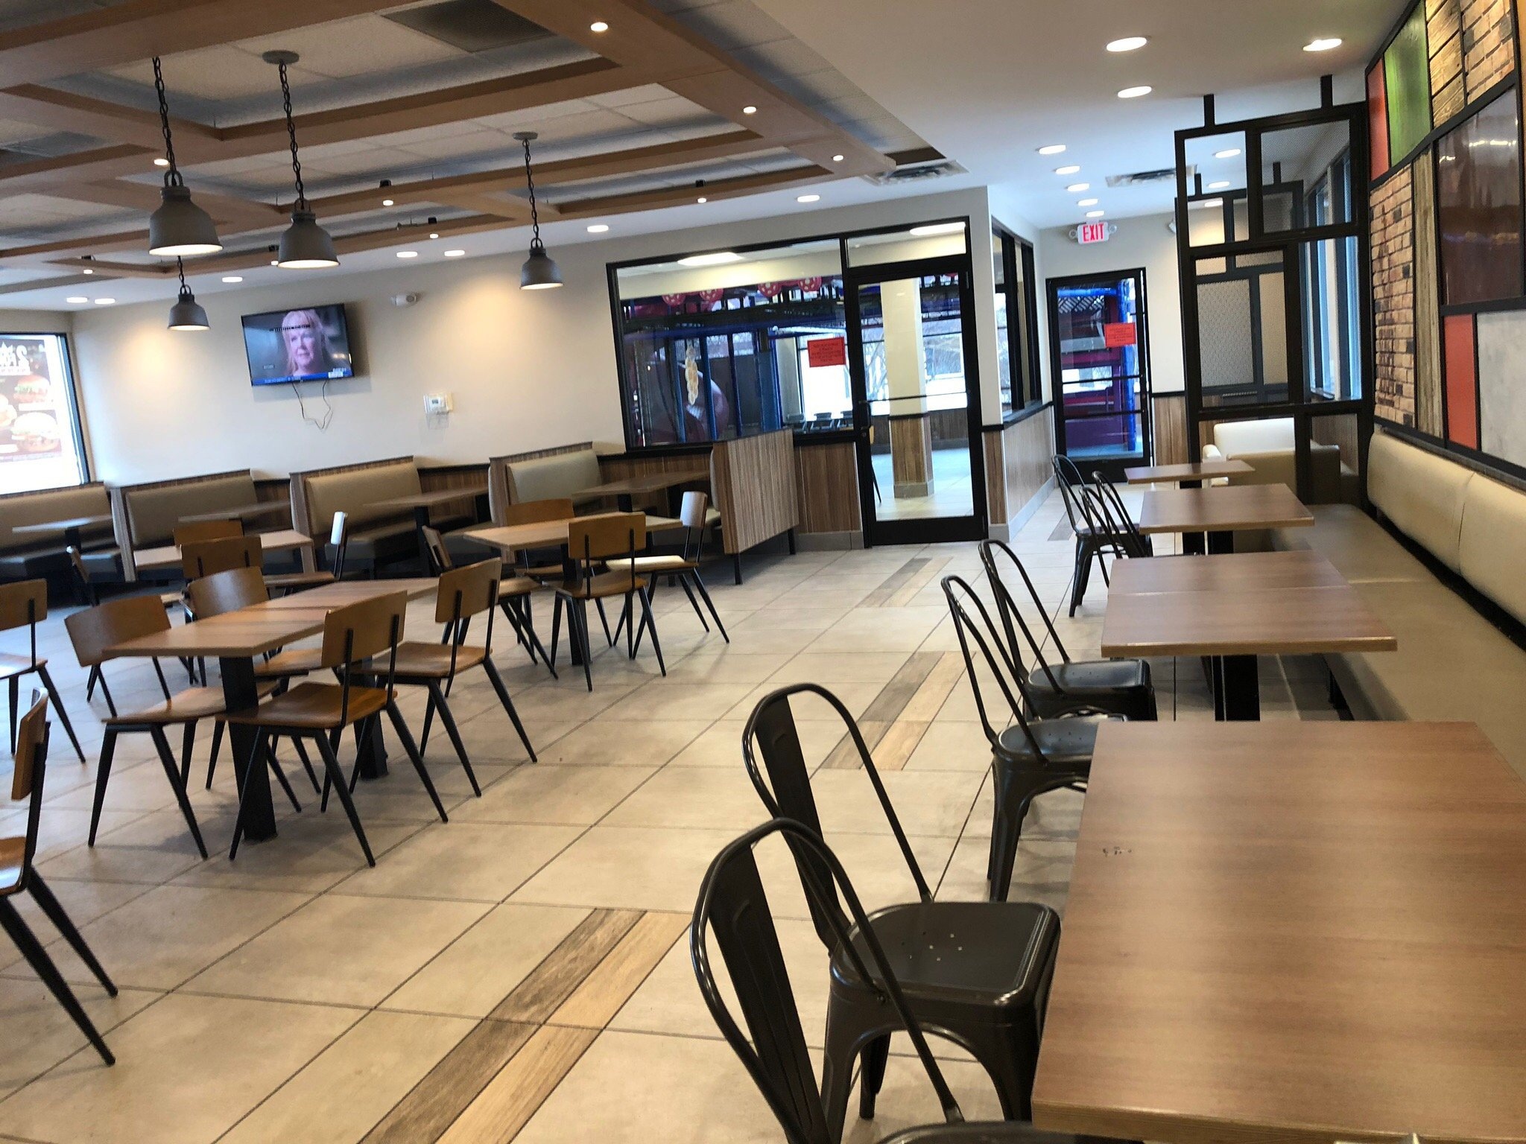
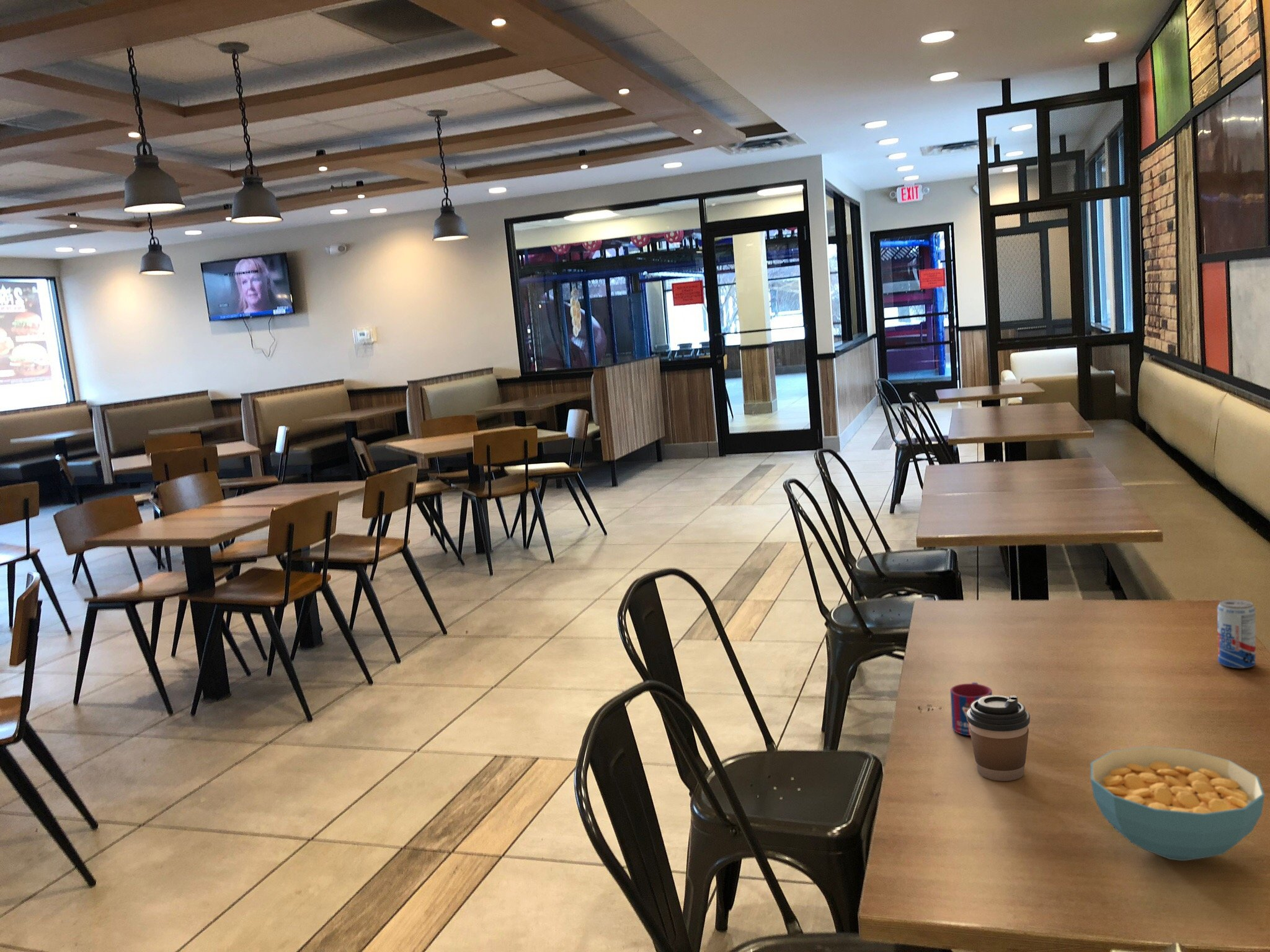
+ mug [949,682,993,736]
+ beverage can [1217,599,1256,669]
+ cereal bowl [1090,746,1266,862]
+ coffee cup [967,695,1031,782]
